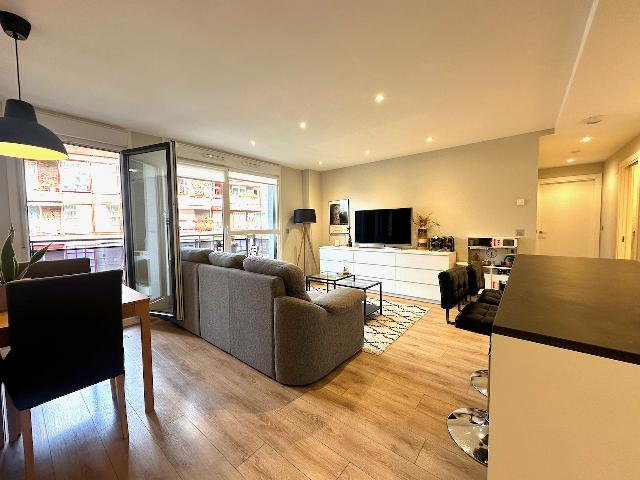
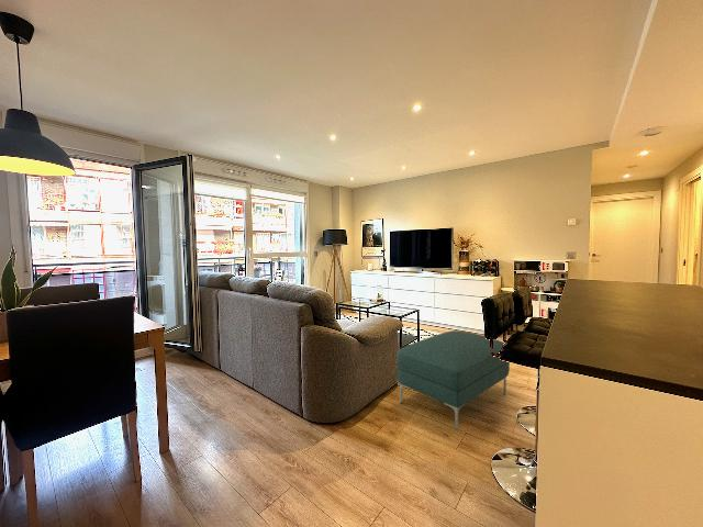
+ ottoman [395,329,511,431]
